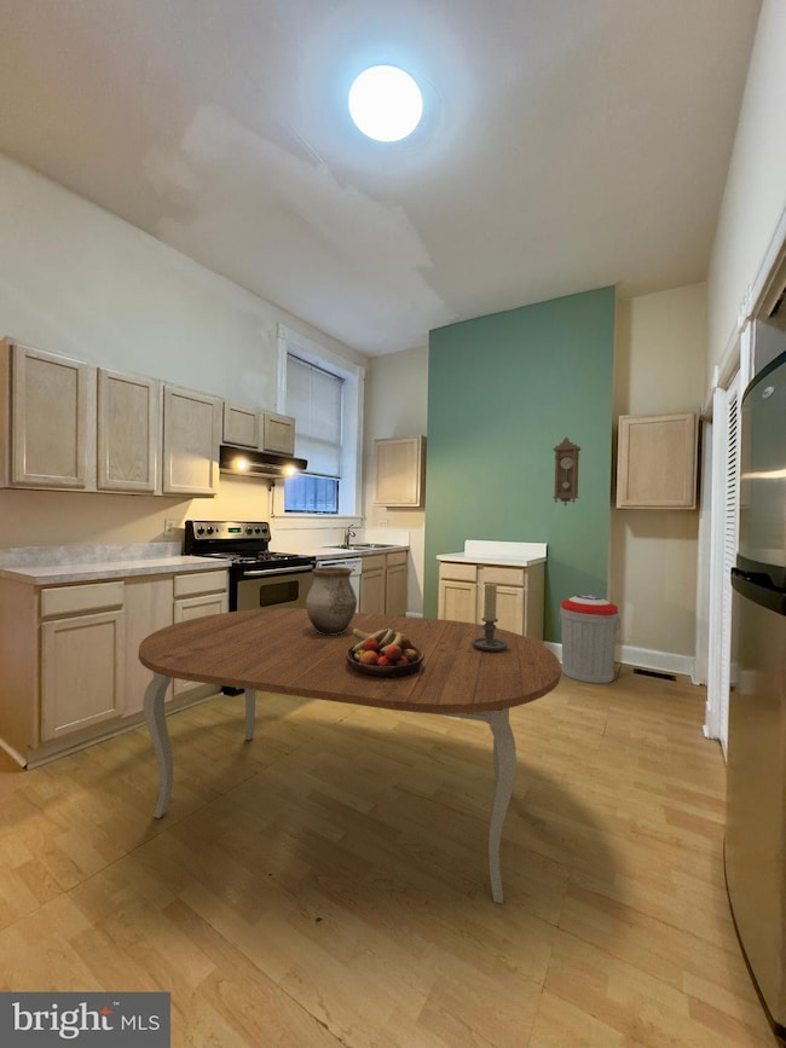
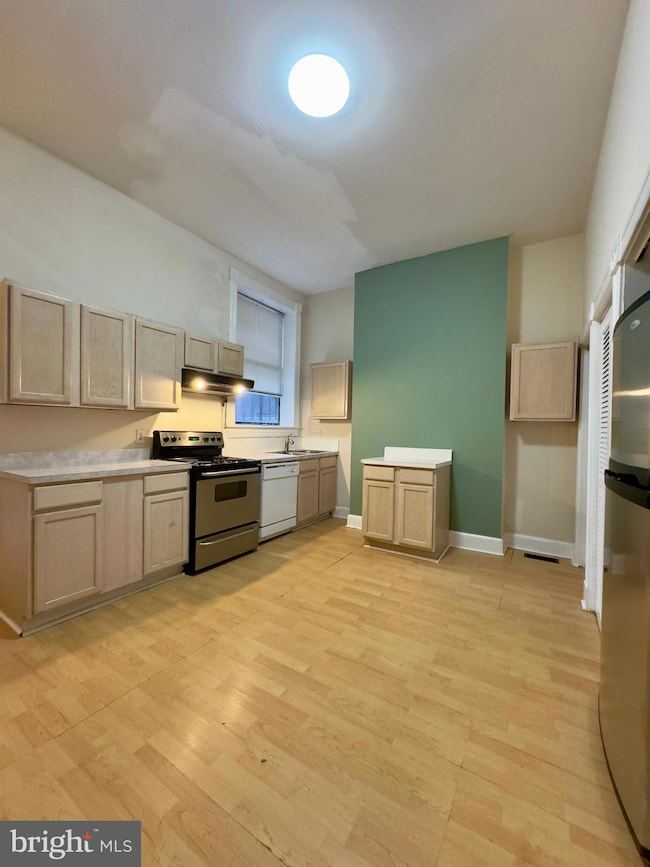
- candle holder [472,583,508,652]
- dining table [138,607,562,905]
- trash can [557,594,622,685]
- vase [305,566,358,635]
- pendulum clock [551,436,583,508]
- fruit bowl [346,629,424,679]
